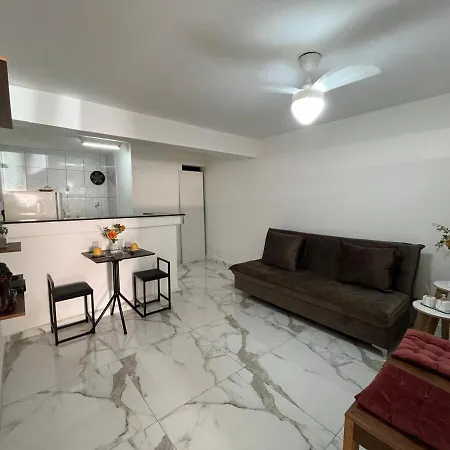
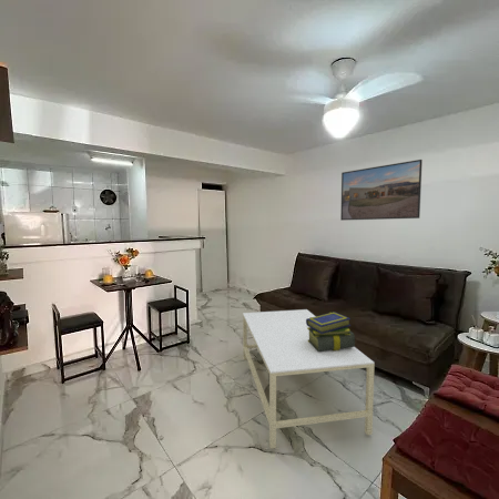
+ coffee table [242,308,376,449]
+ stack of books [306,310,356,352]
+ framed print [339,159,424,222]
